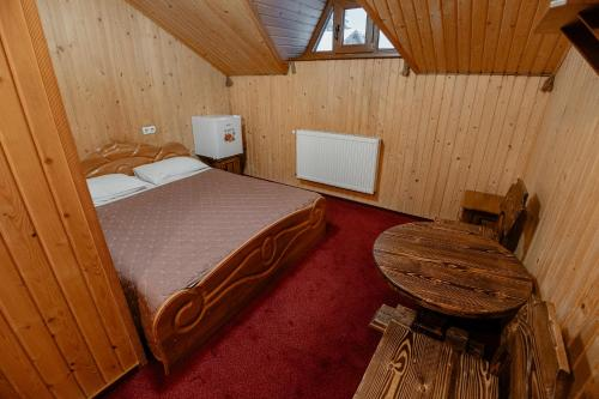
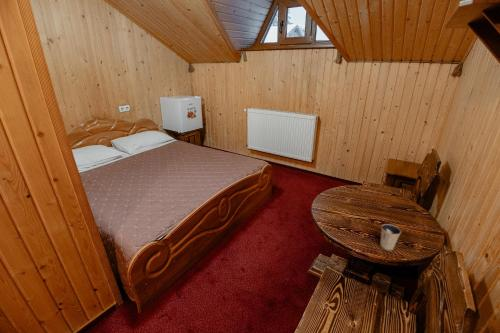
+ dixie cup [379,223,402,252]
